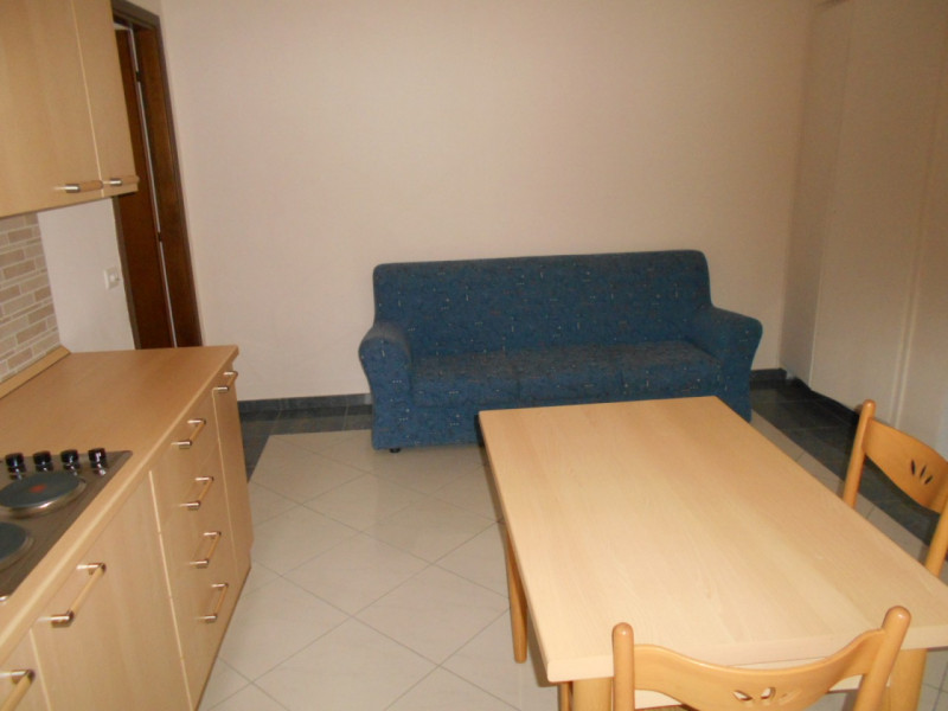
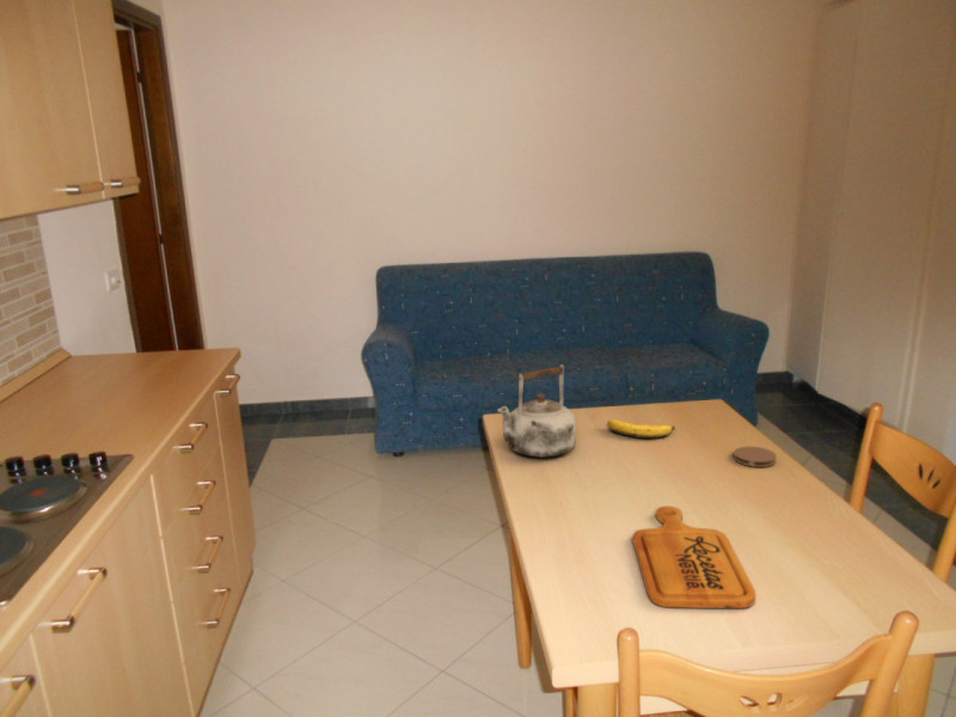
+ banana [606,418,676,440]
+ coaster [733,446,778,468]
+ kettle [496,363,577,459]
+ cutting board [632,505,756,609]
